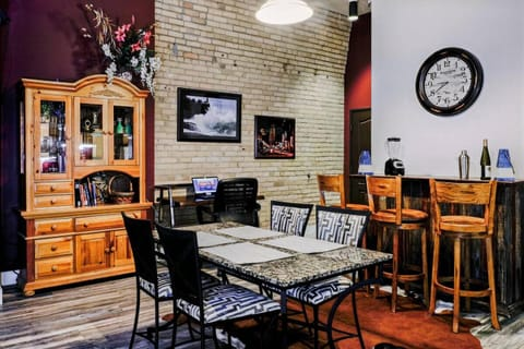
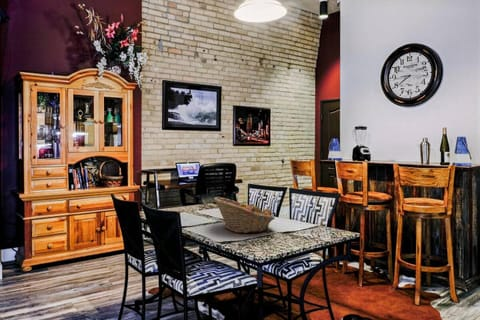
+ fruit basket [213,196,276,234]
